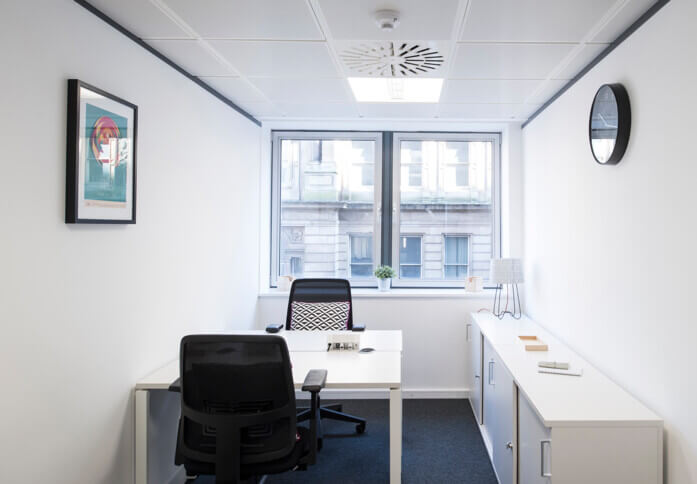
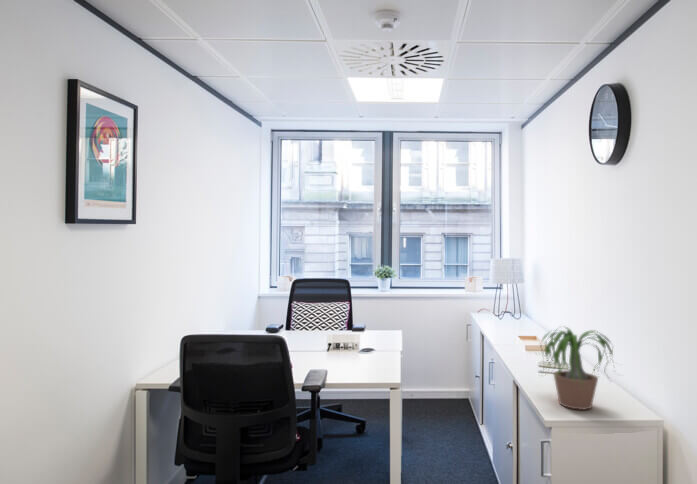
+ potted plant [536,325,623,411]
